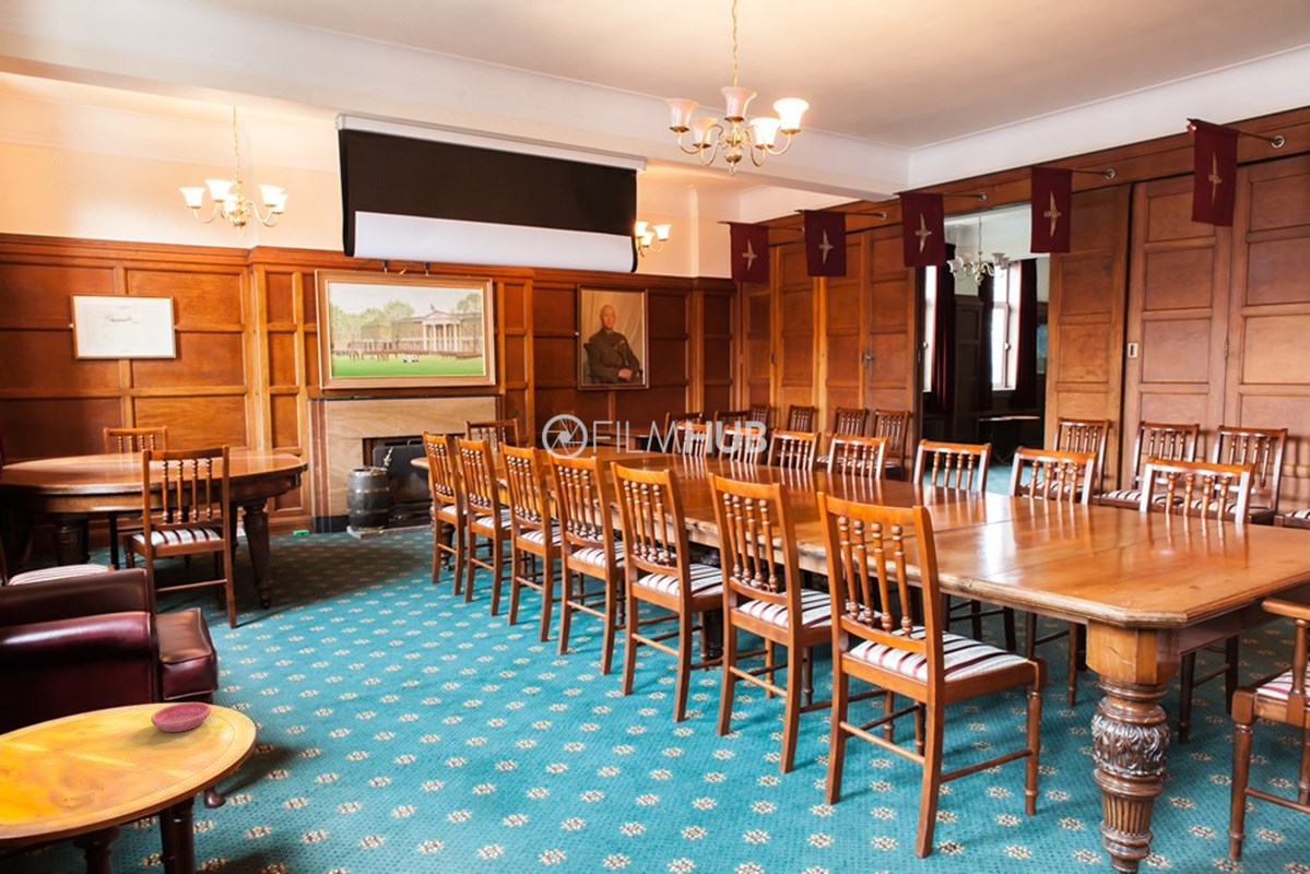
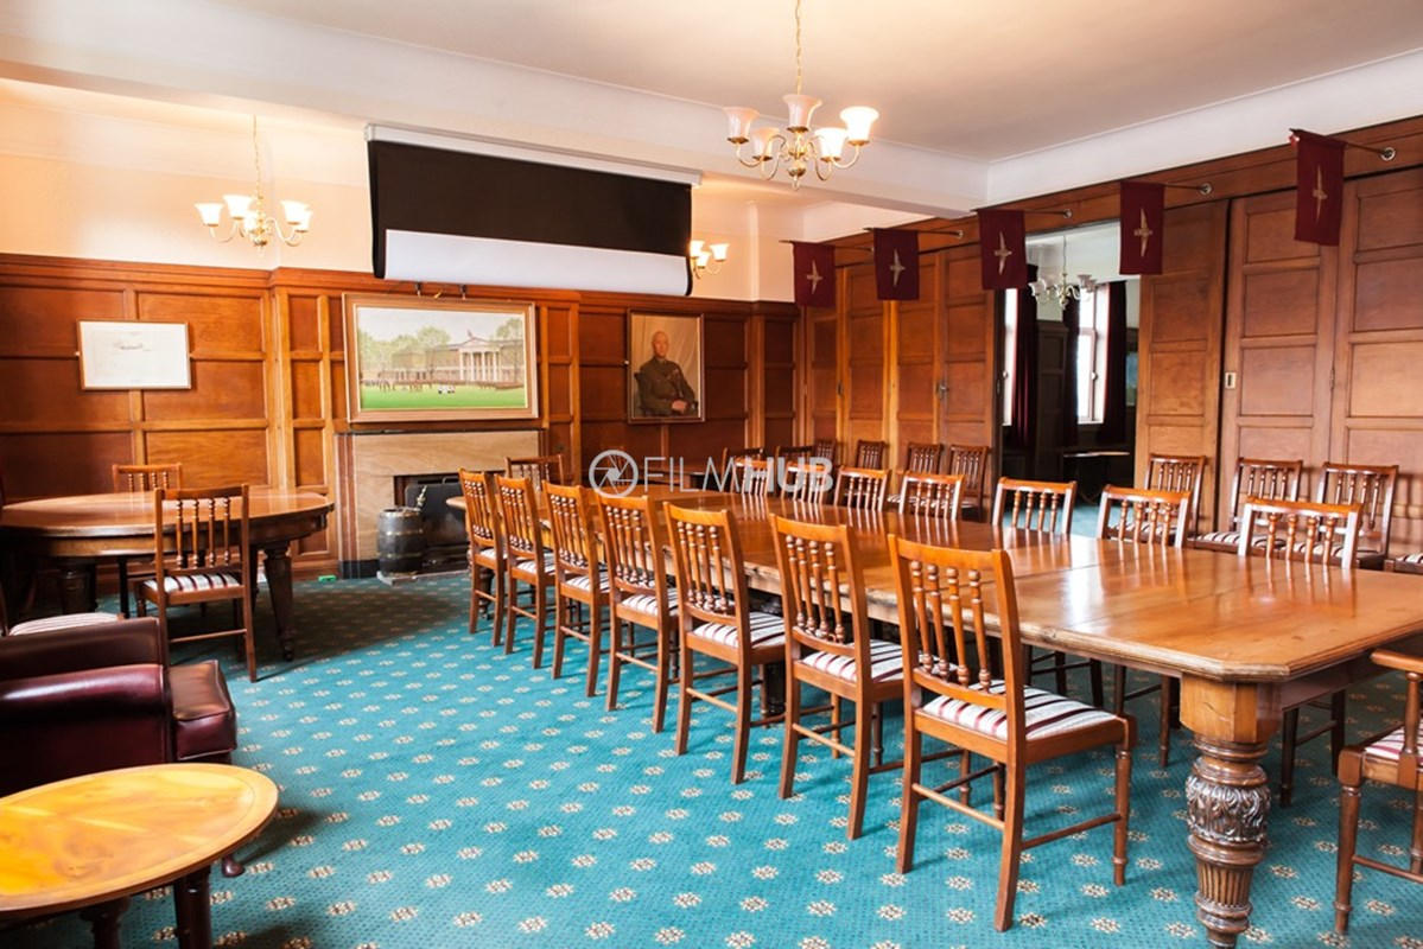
- saucer [150,701,212,733]
